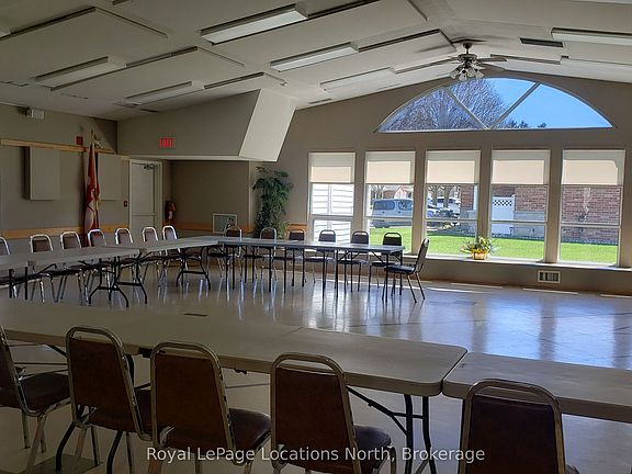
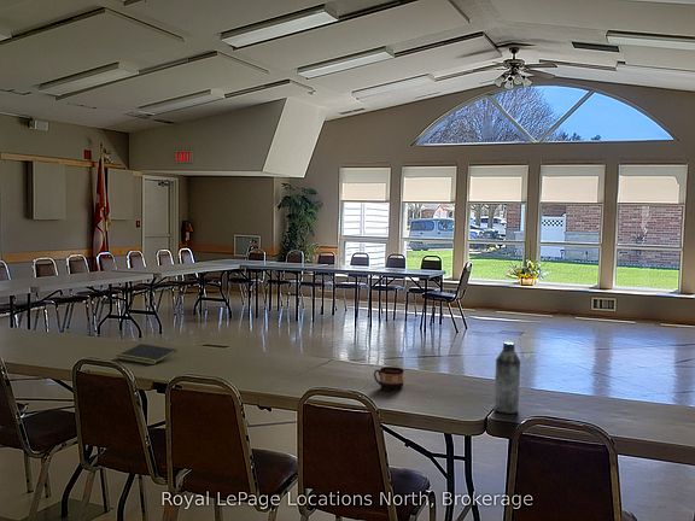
+ notepad [116,343,177,365]
+ water bottle [492,341,521,415]
+ cup [373,365,405,392]
